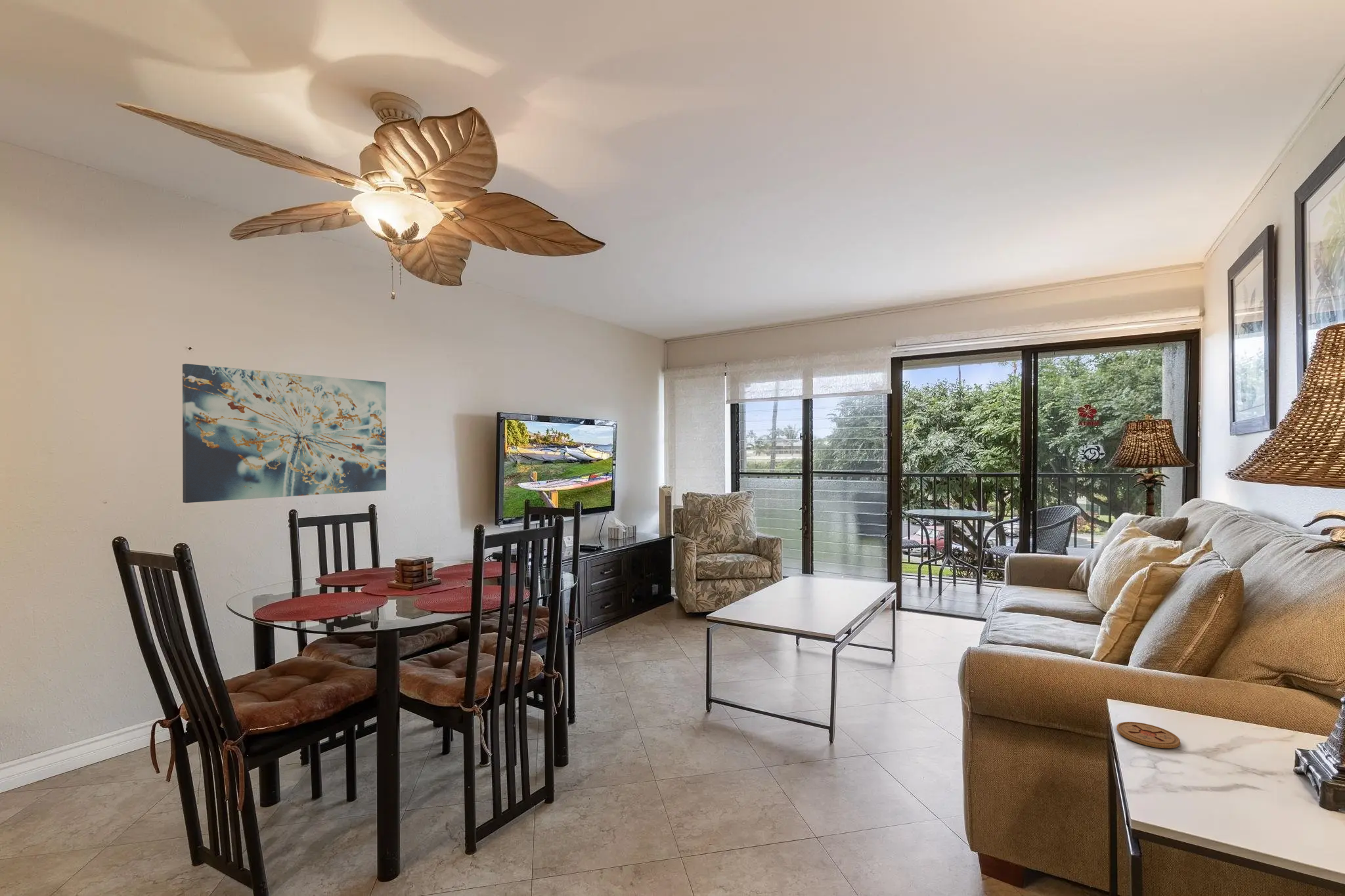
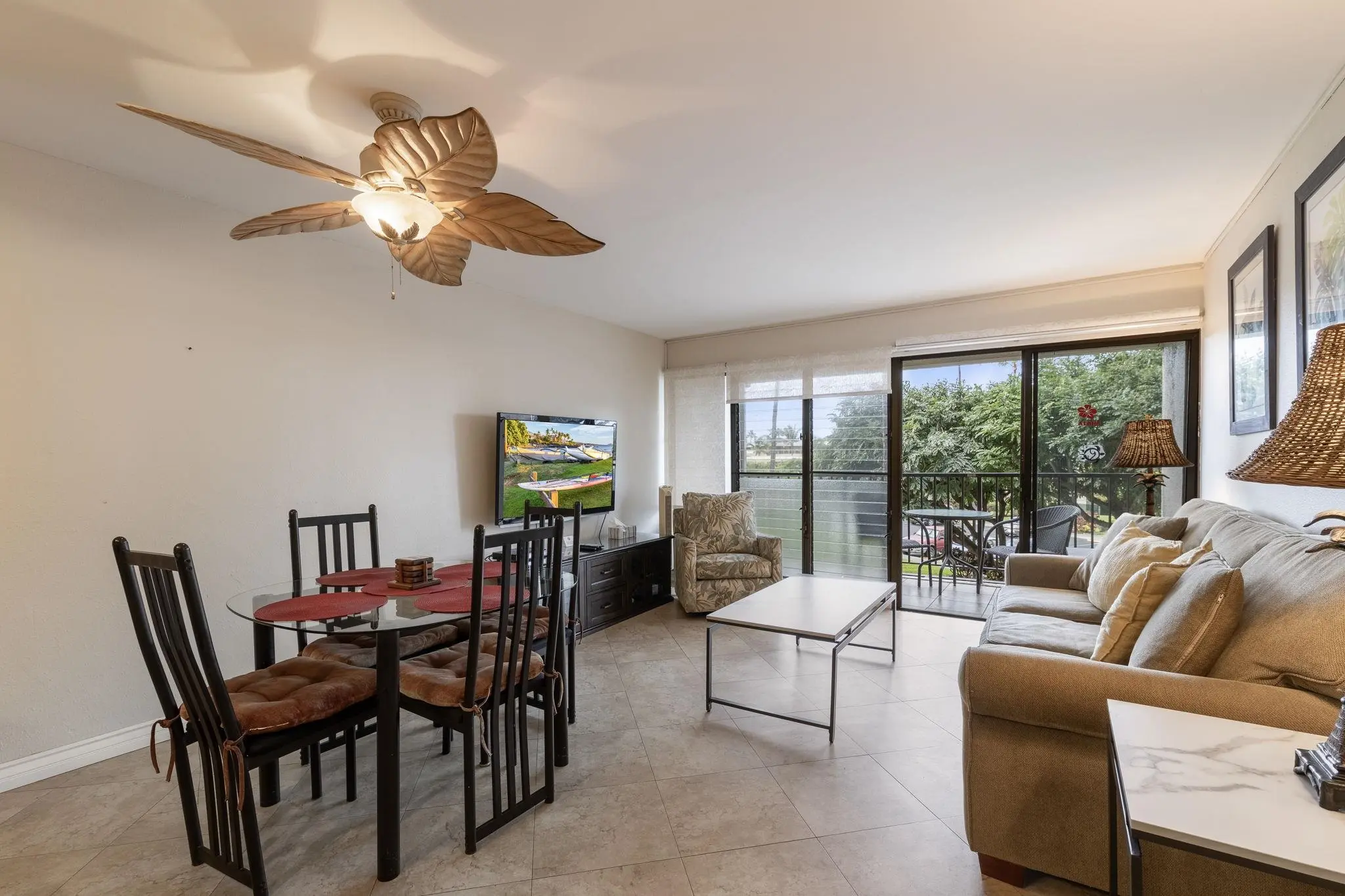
- wall art [182,363,387,503]
- coaster [1116,721,1181,749]
